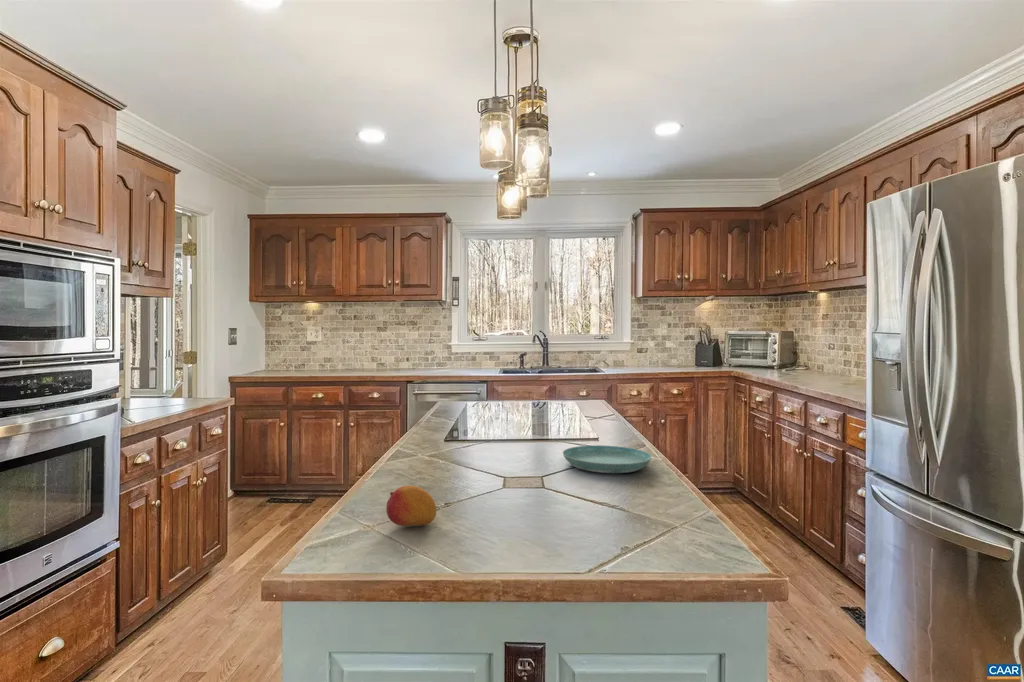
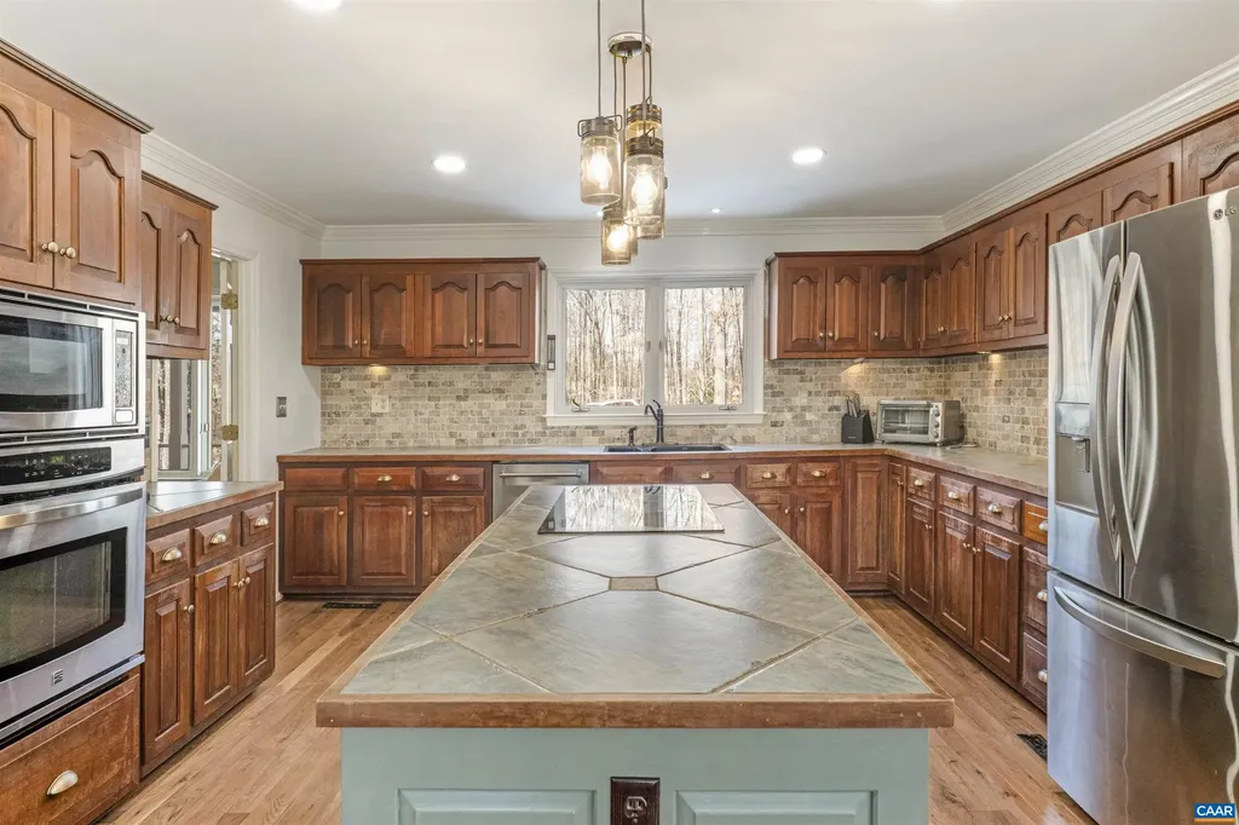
- saucer [562,444,653,474]
- fruit [385,484,437,527]
